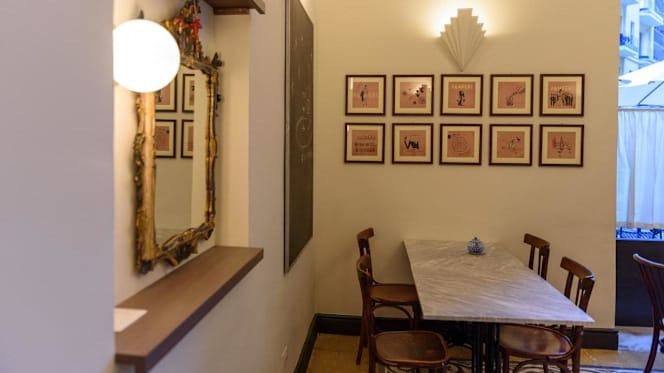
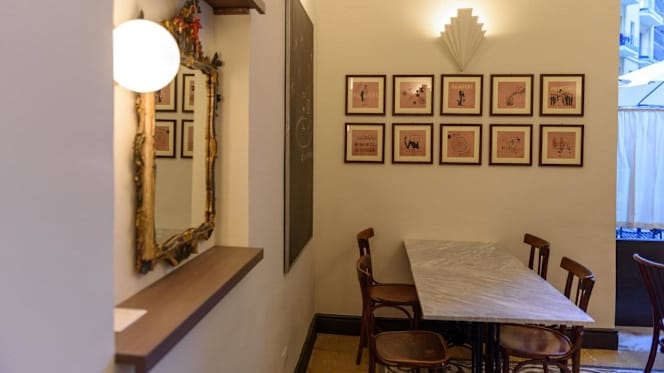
- teapot [466,236,485,255]
